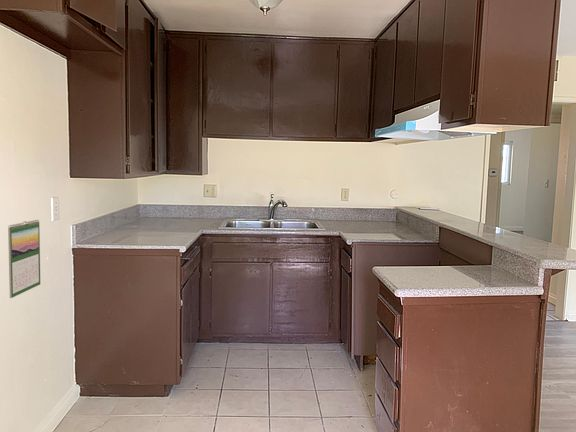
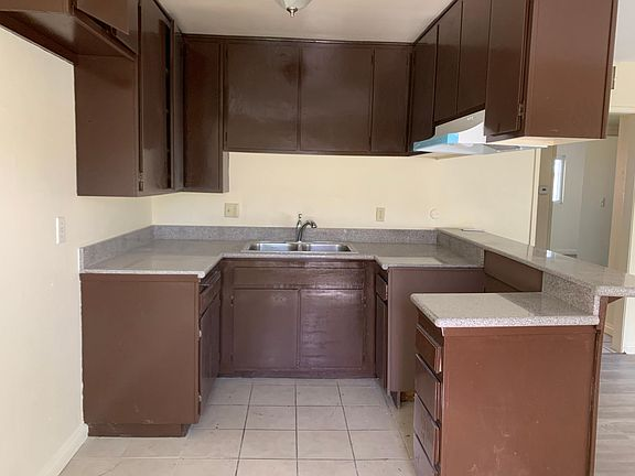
- calendar [7,219,41,299]
